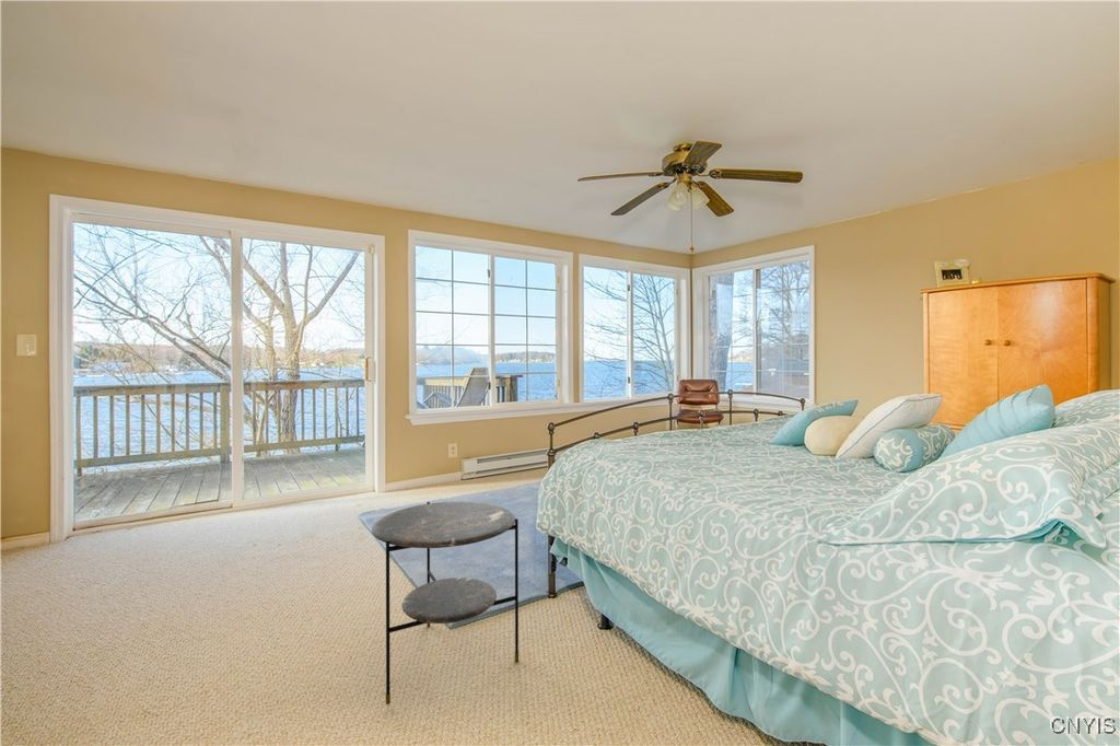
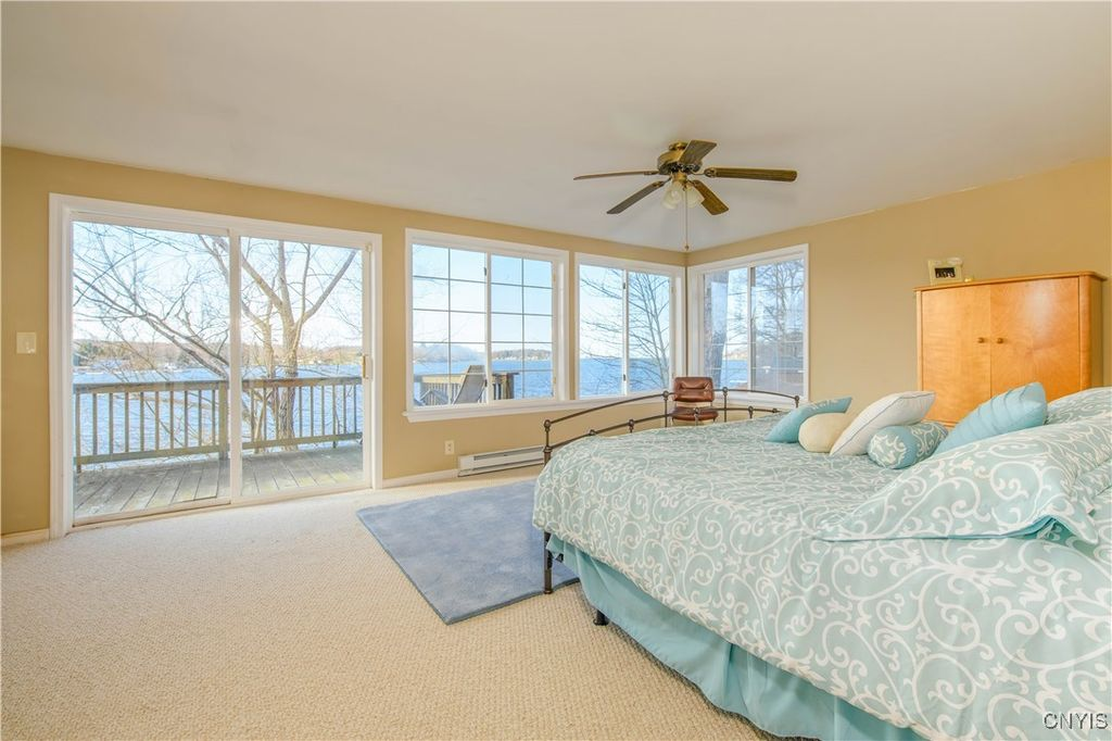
- side table [371,500,520,706]
